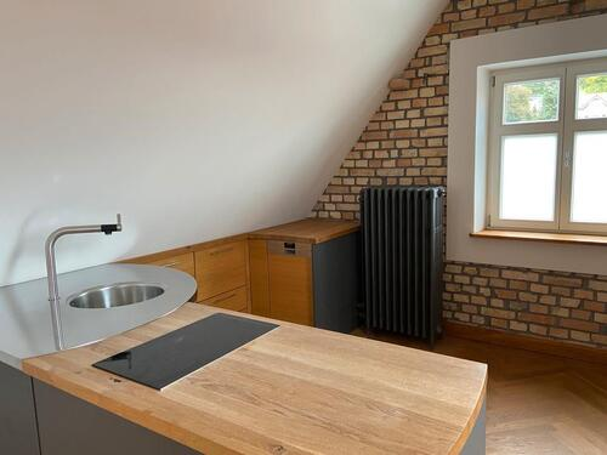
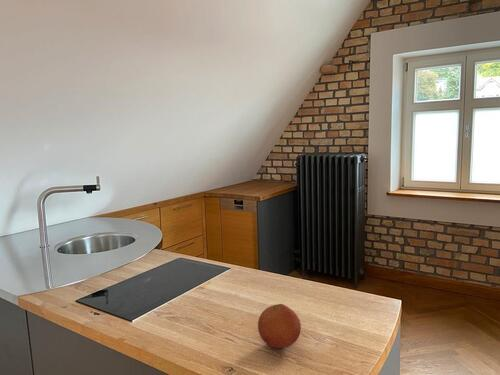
+ fruit [257,303,302,349]
